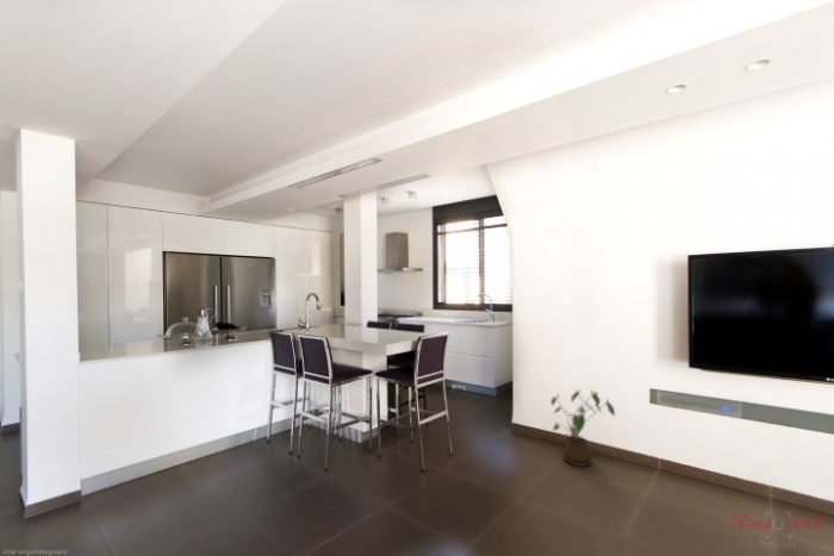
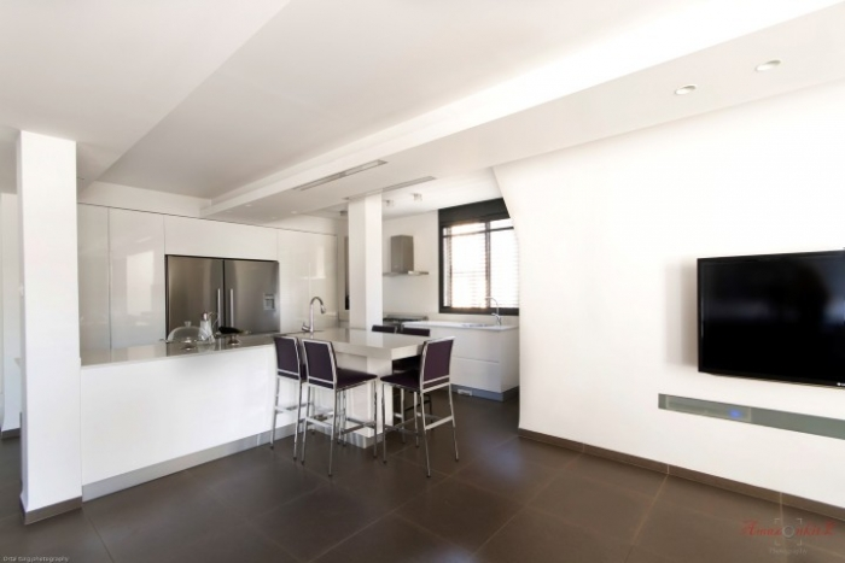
- house plant [550,389,616,468]
